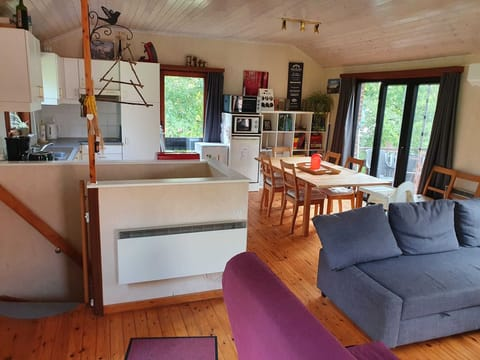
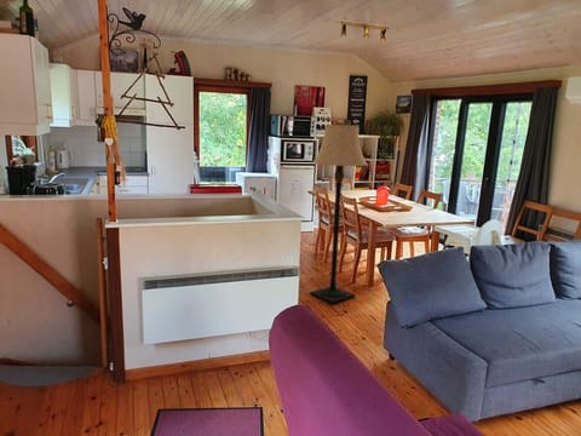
+ lamp [309,124,369,305]
